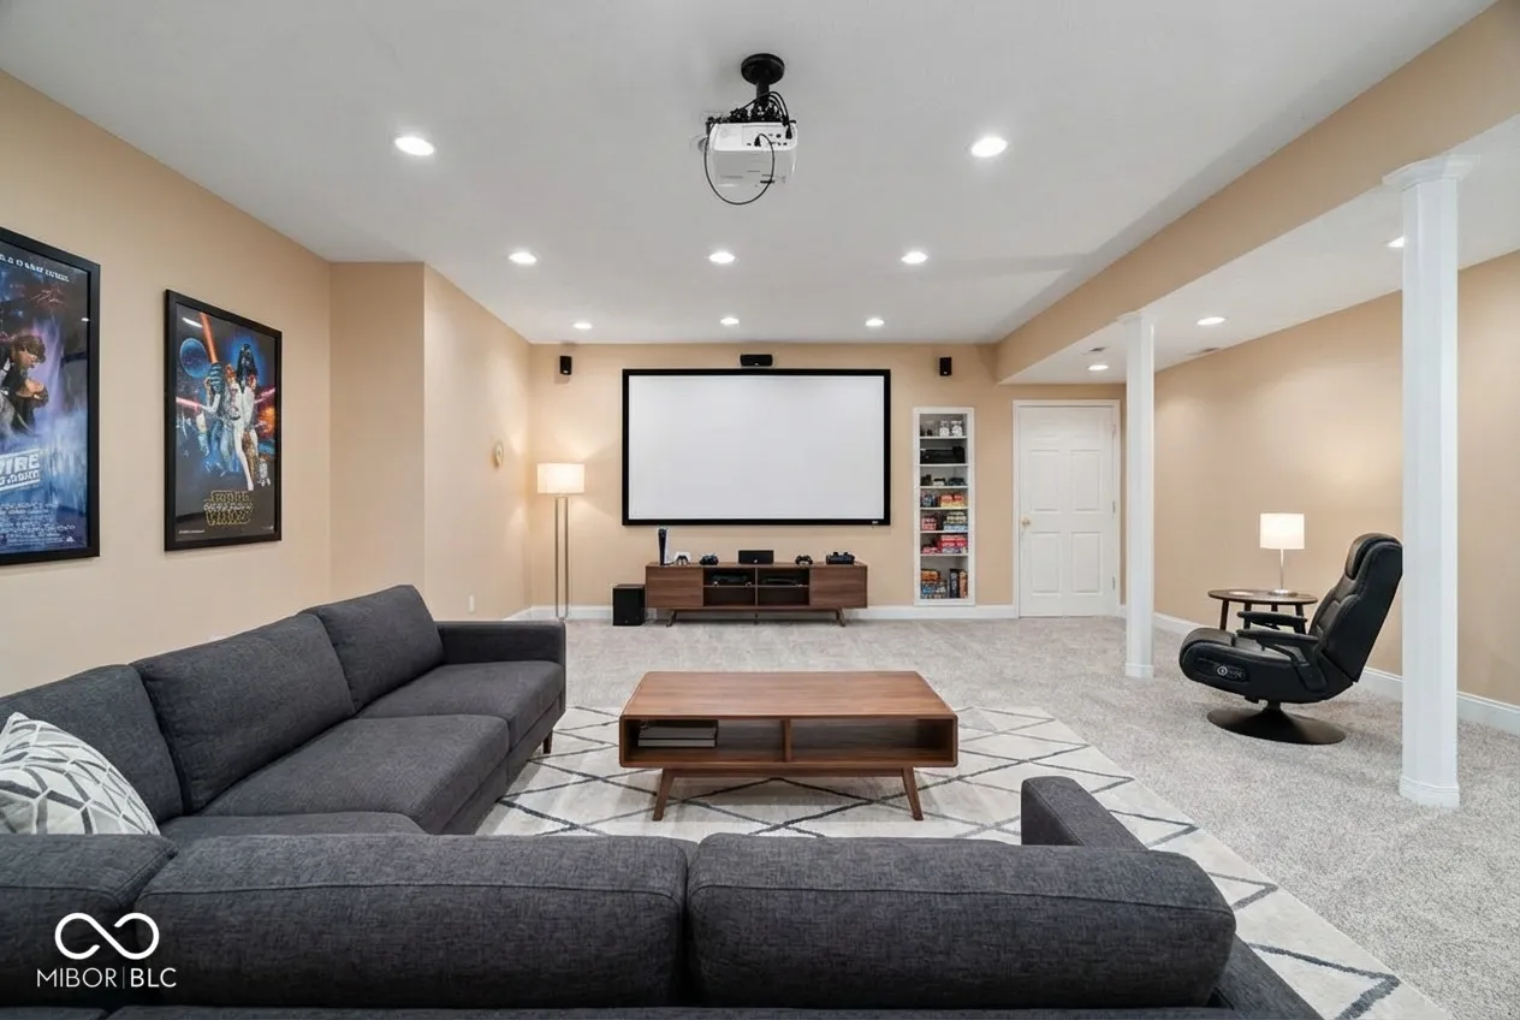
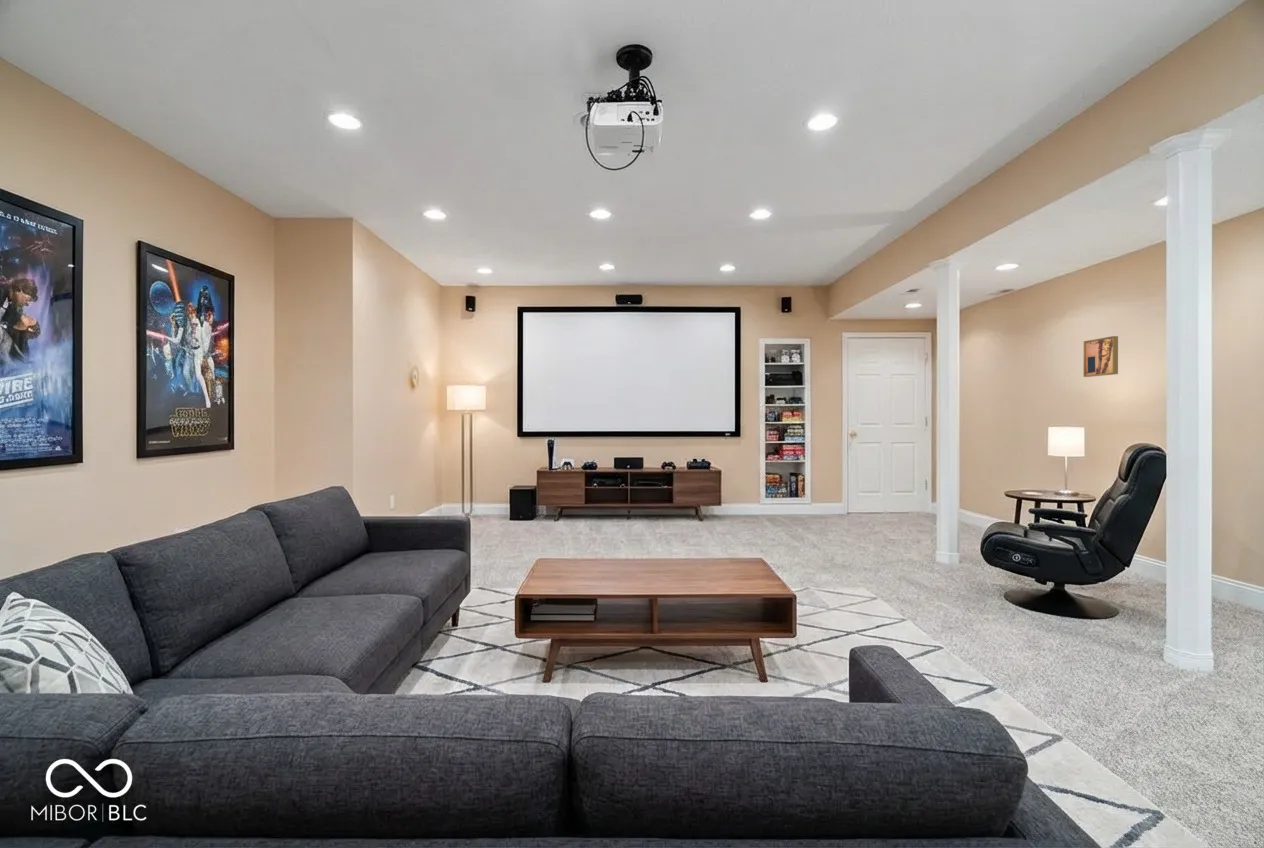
+ wall art [1083,335,1119,378]
